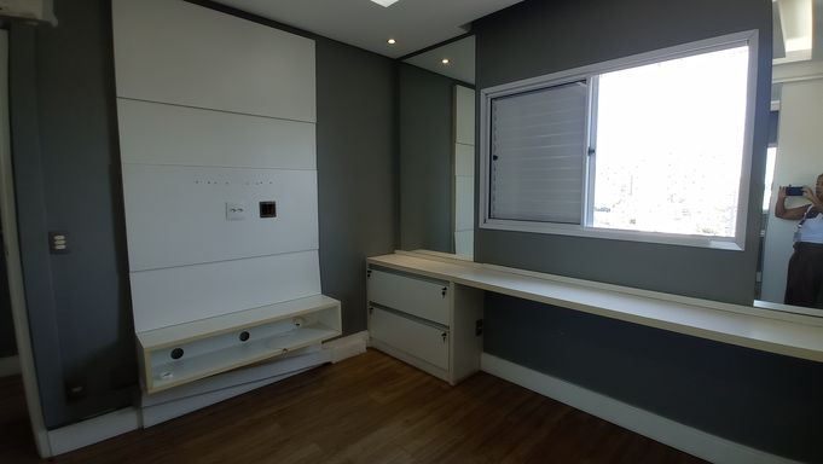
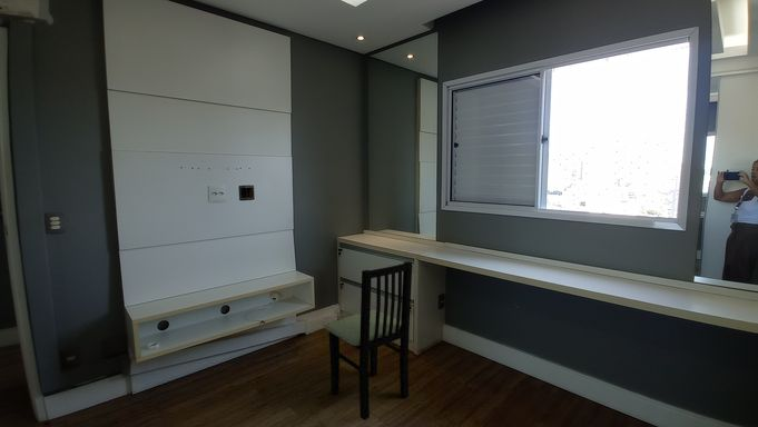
+ dining chair [323,260,414,421]
